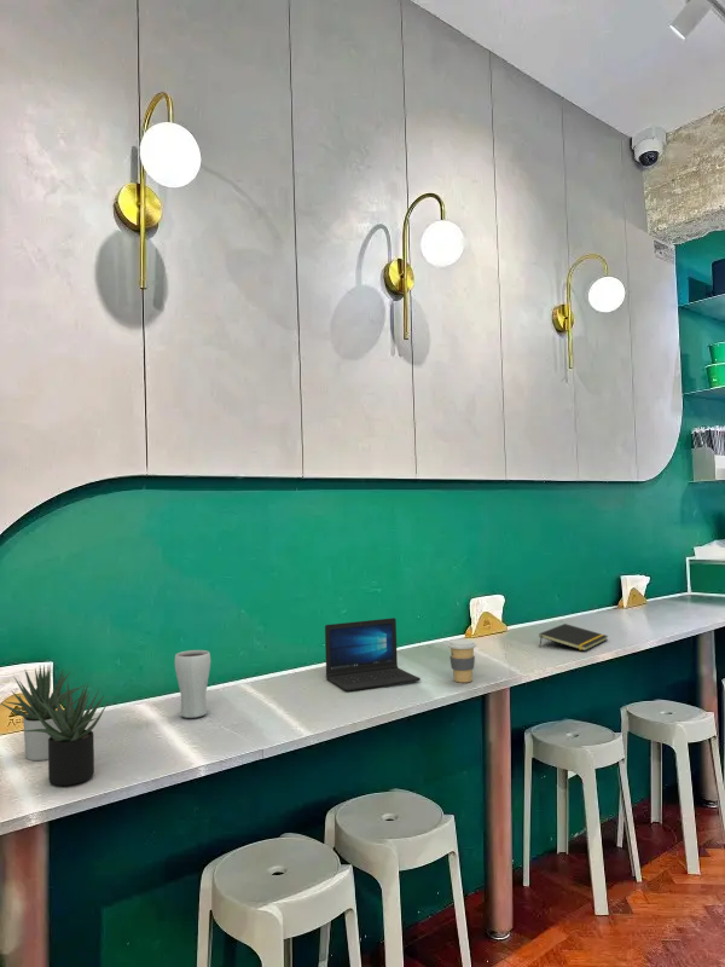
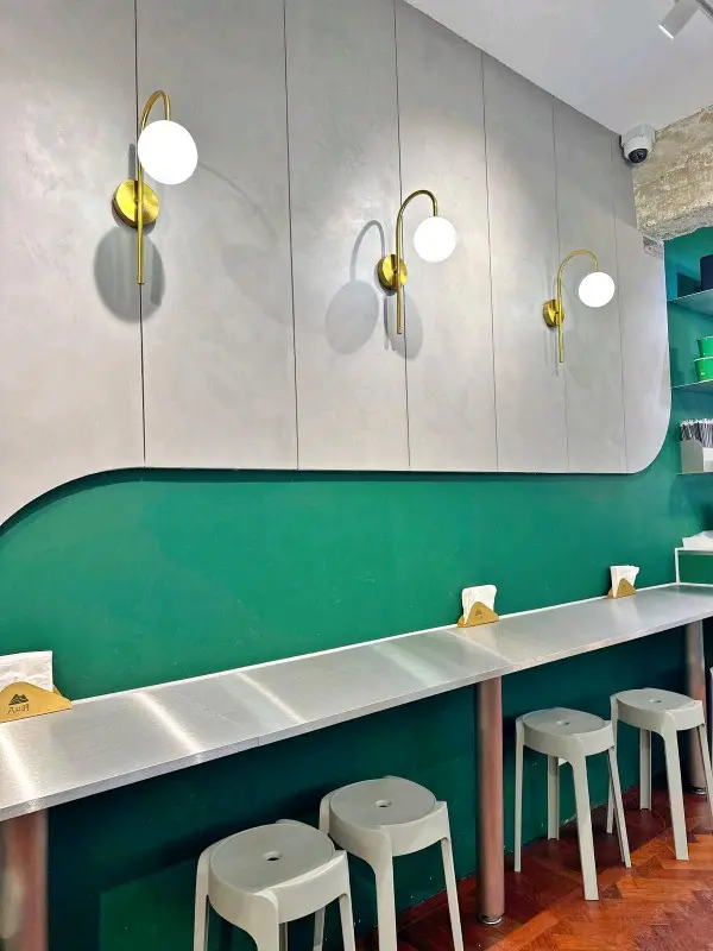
- notepad [538,623,609,652]
- drinking glass [174,649,211,719]
- coffee cup [447,638,477,684]
- laptop [324,616,422,693]
- succulent plant [0,664,109,787]
